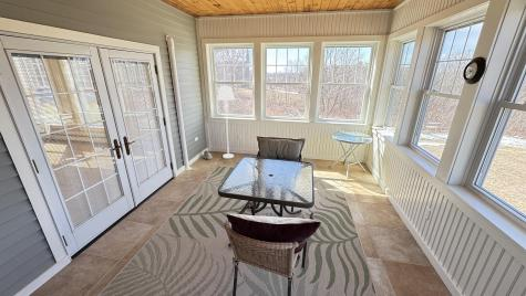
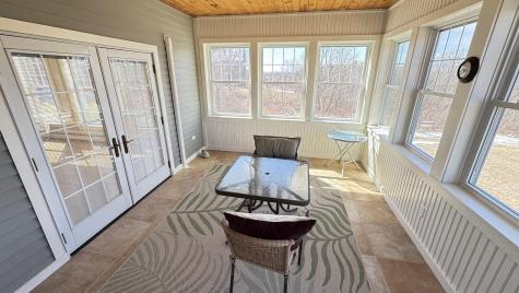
- floor lamp [216,85,236,159]
